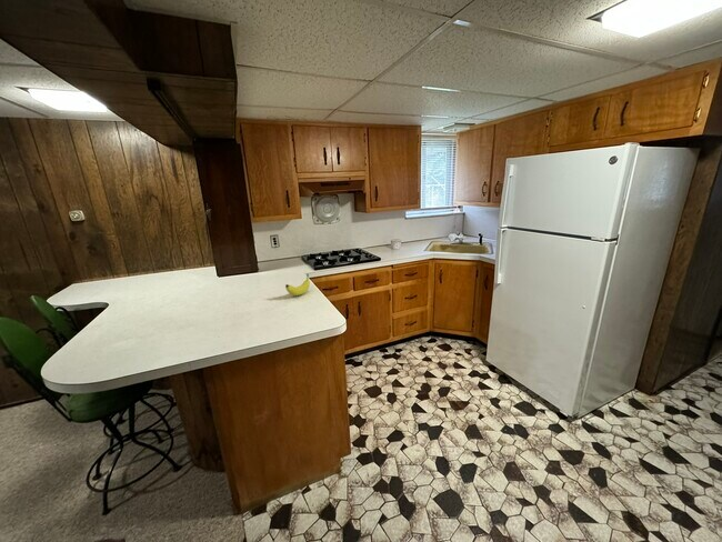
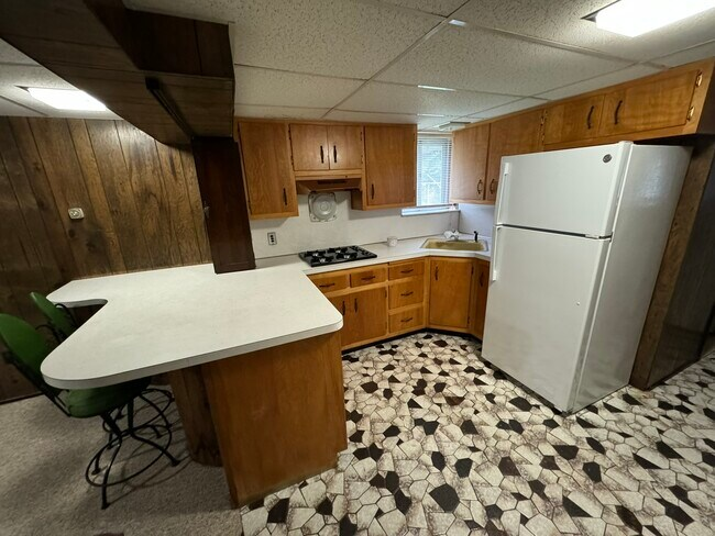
- fruit [284,273,311,297]
